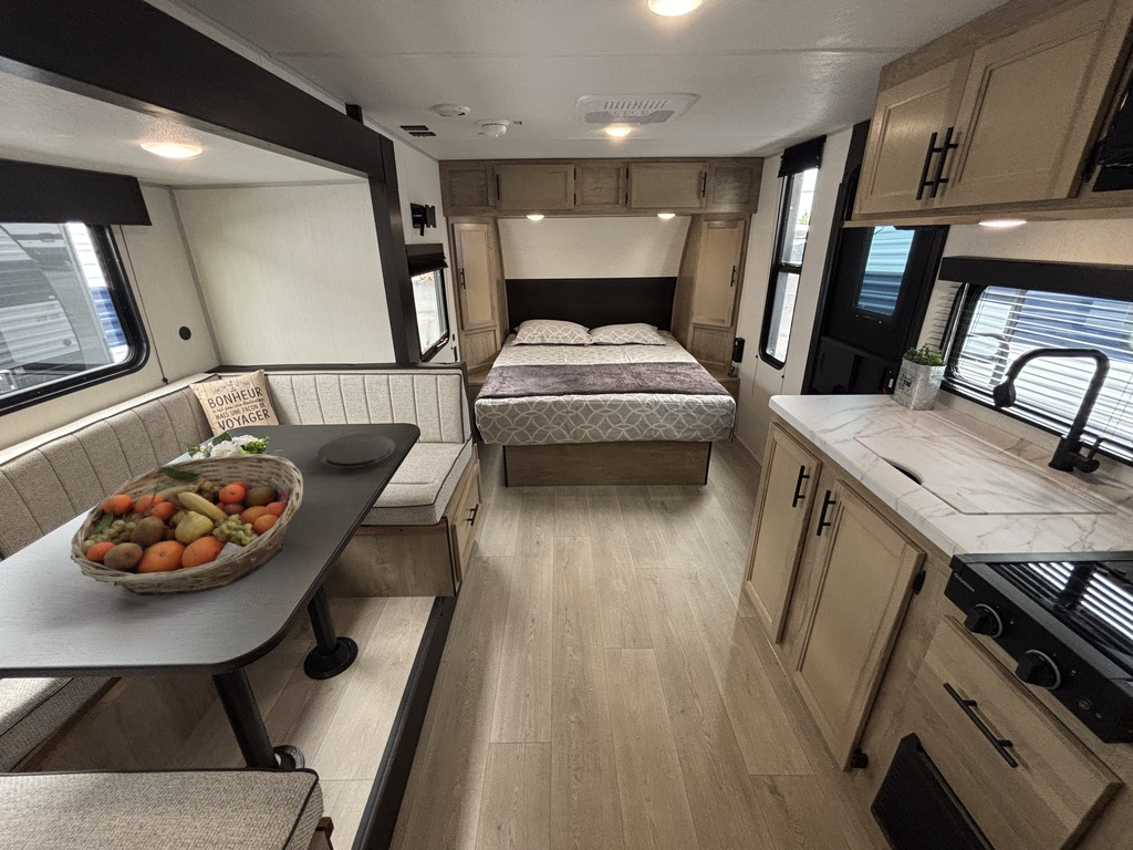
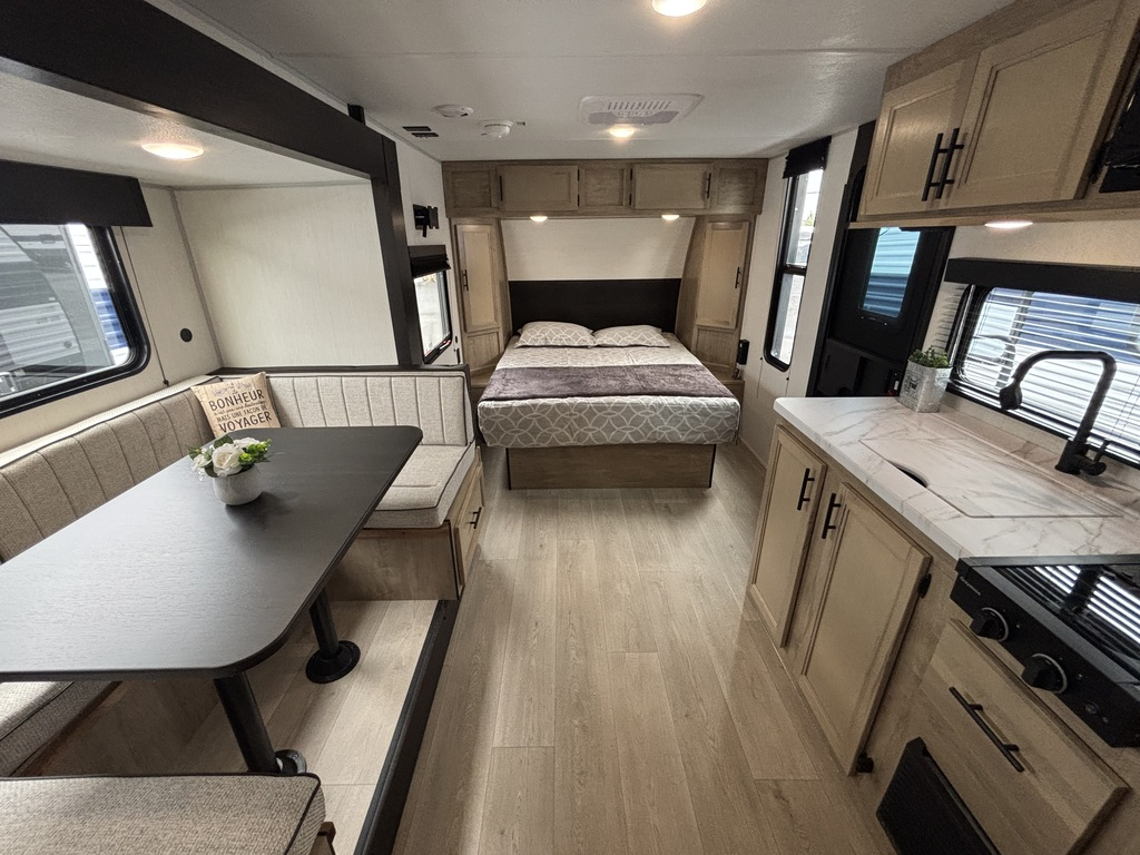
- plate [316,433,396,469]
- fruit basket [70,453,304,597]
